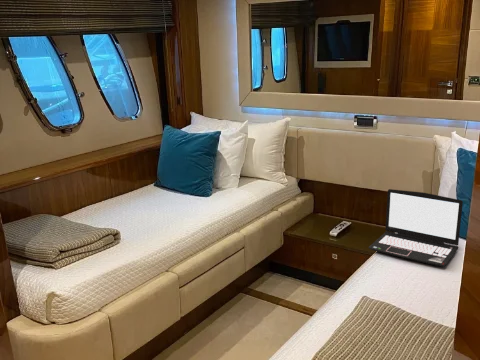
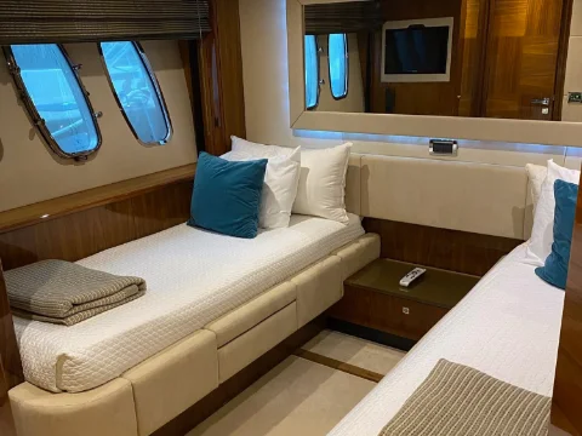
- laptop [368,188,464,268]
